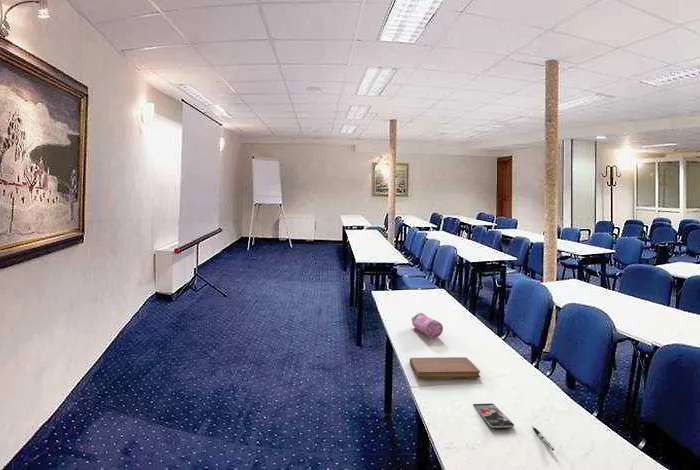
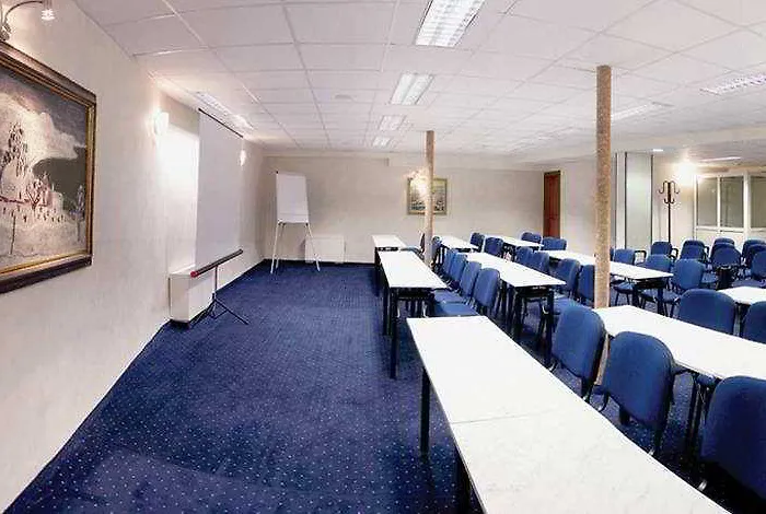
- notebook [409,356,482,379]
- pen [531,425,555,451]
- pencil case [411,312,444,339]
- smartphone [472,403,515,429]
